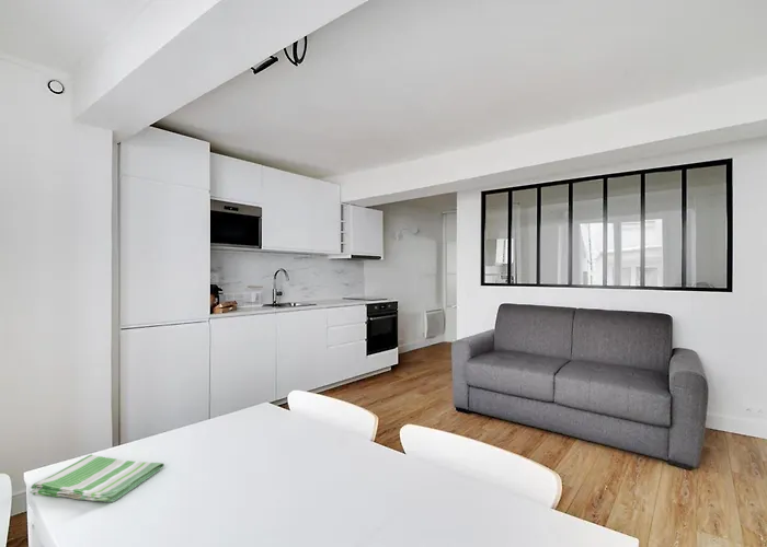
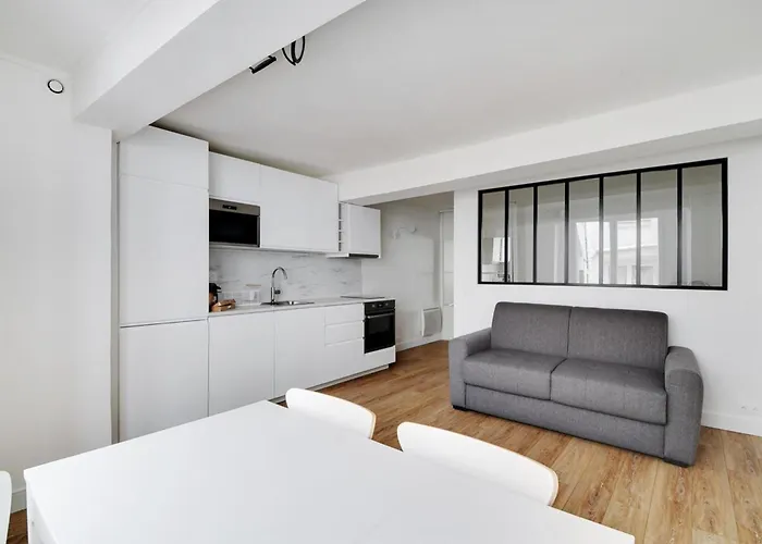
- dish towel [28,453,165,503]
